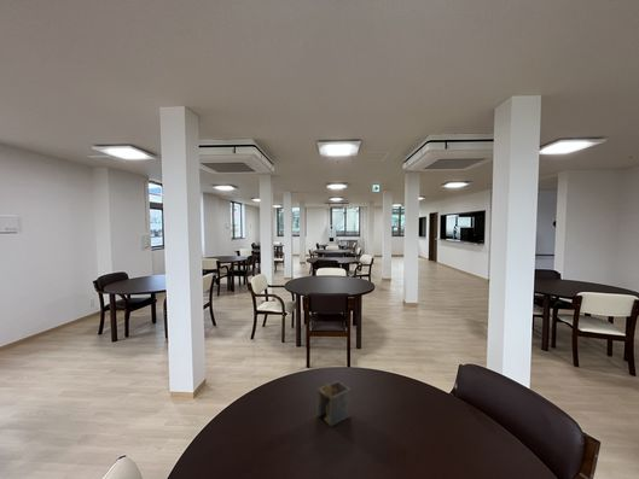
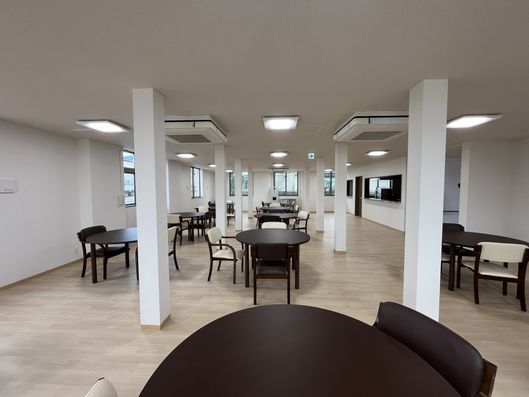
- napkin holder [316,380,353,427]
